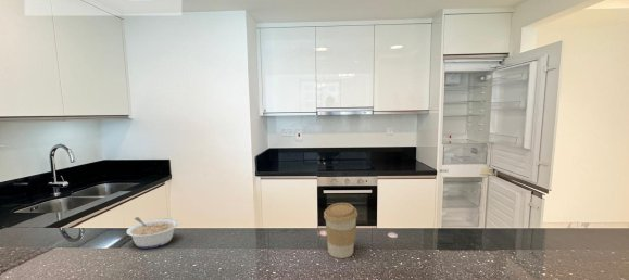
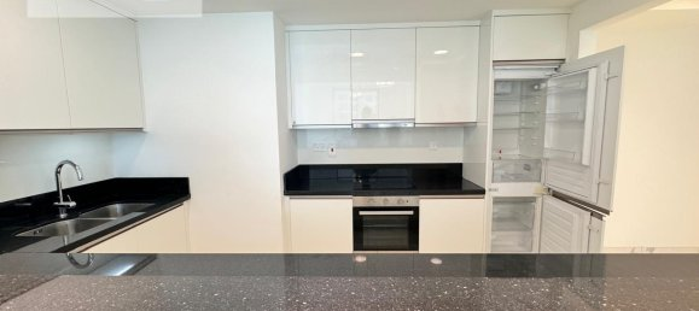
- legume [125,216,179,250]
- coffee cup [323,202,358,259]
